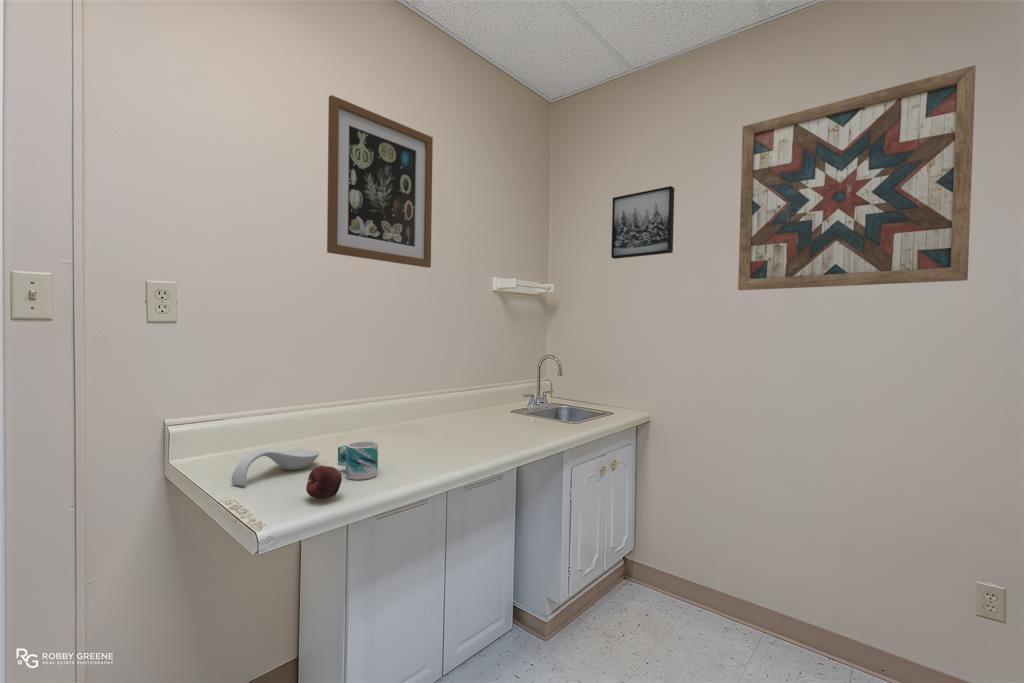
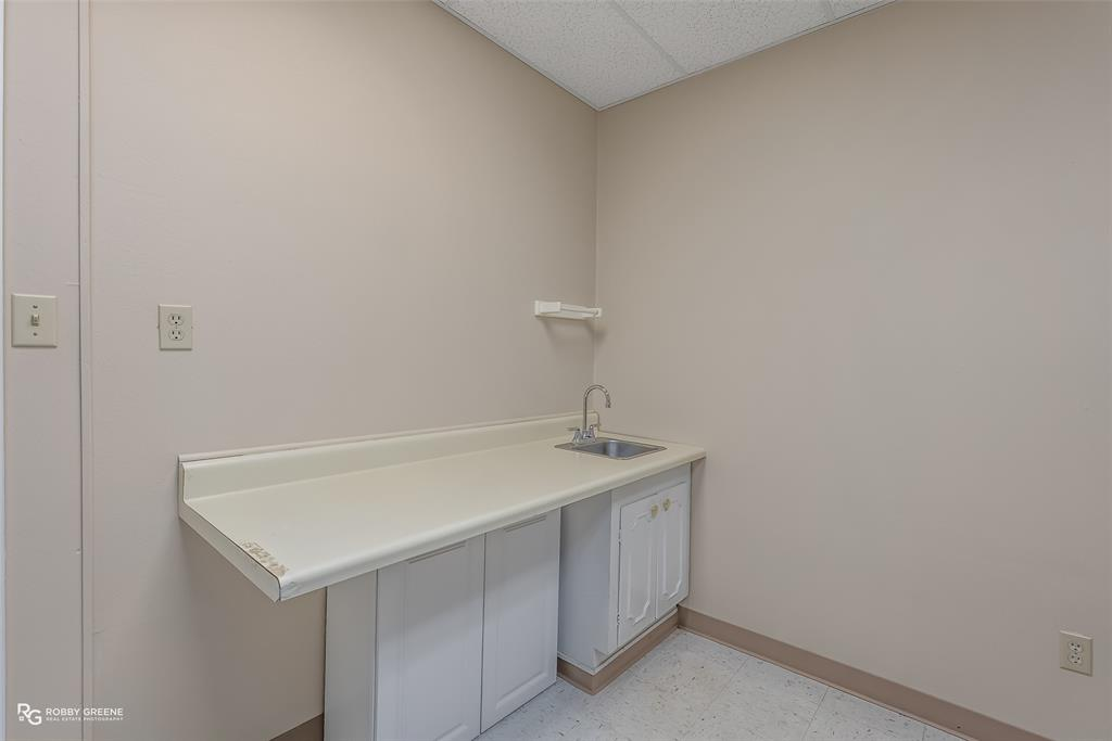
- apple [305,465,343,500]
- mug [337,440,379,481]
- wall art [737,64,977,291]
- wall art [610,185,675,260]
- wall art [326,94,434,269]
- spoon rest [230,449,320,487]
